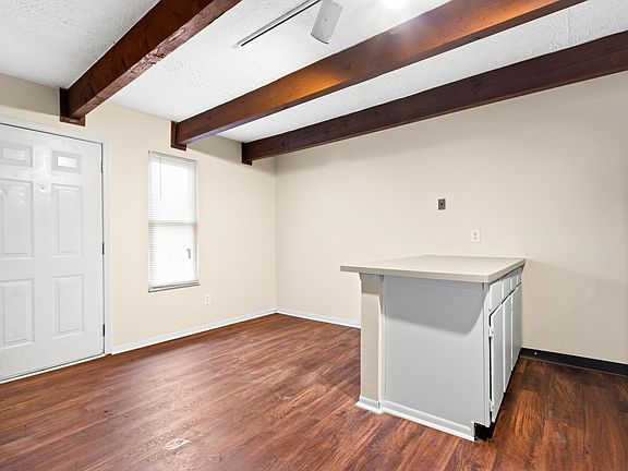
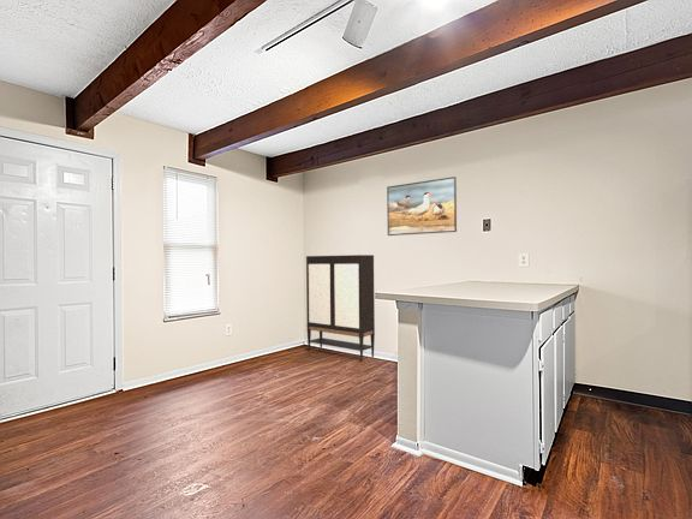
+ storage cabinet [305,253,376,363]
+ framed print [386,175,458,237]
